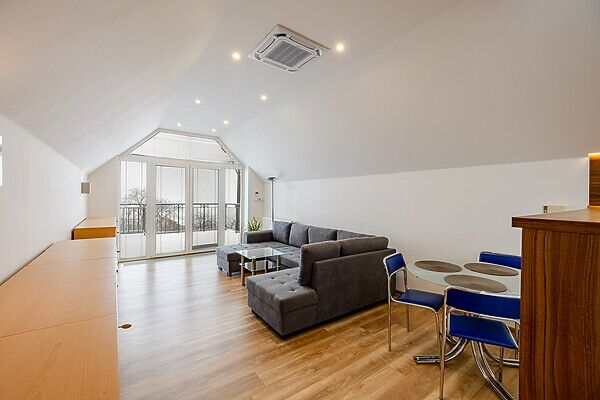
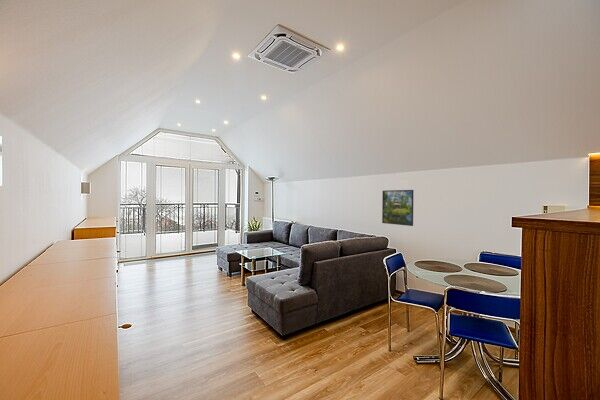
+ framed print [381,189,414,227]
